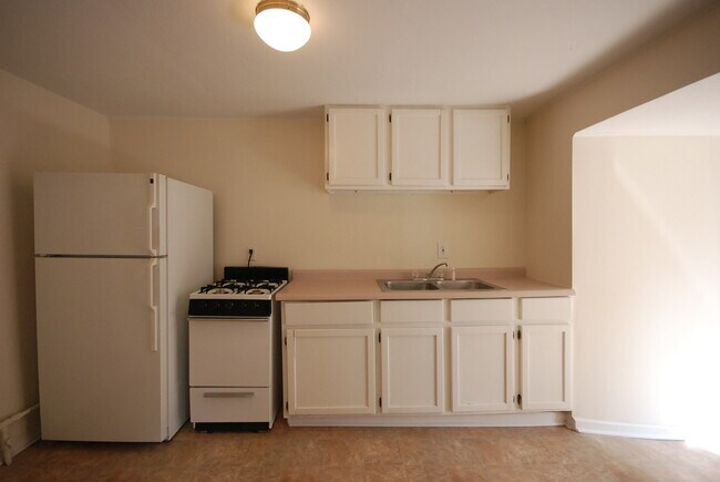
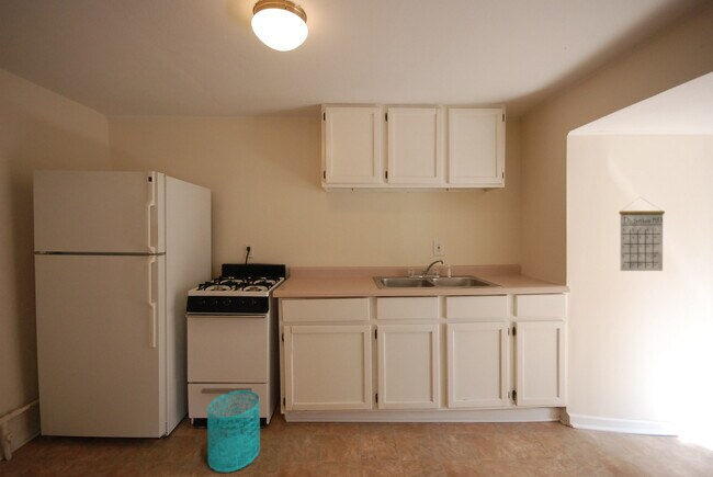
+ wastebasket [206,389,261,474]
+ calendar [618,196,666,272]
